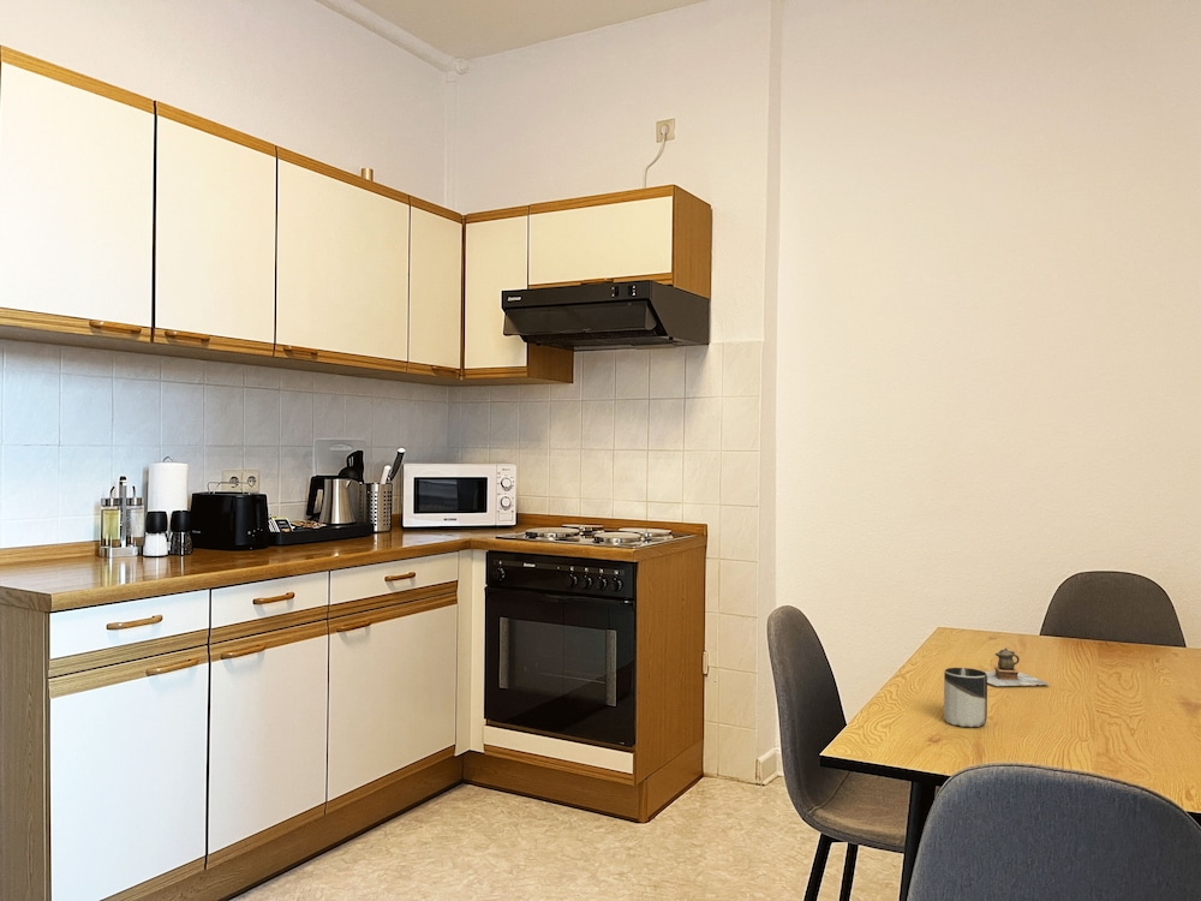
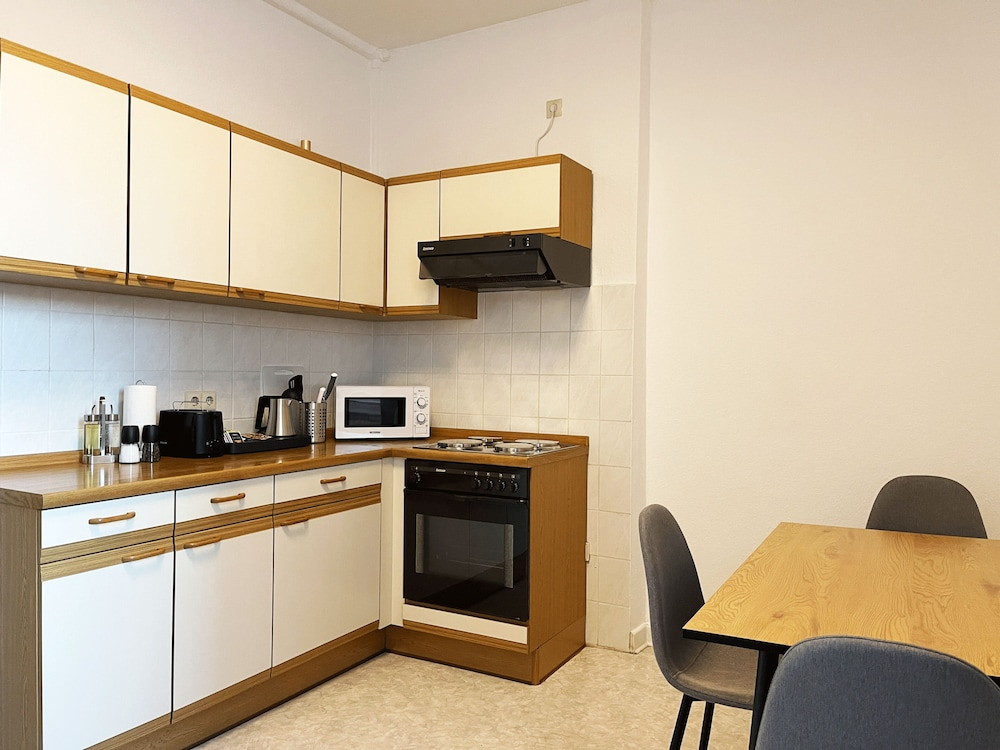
- teapot [984,646,1051,687]
- cup [943,667,988,728]
